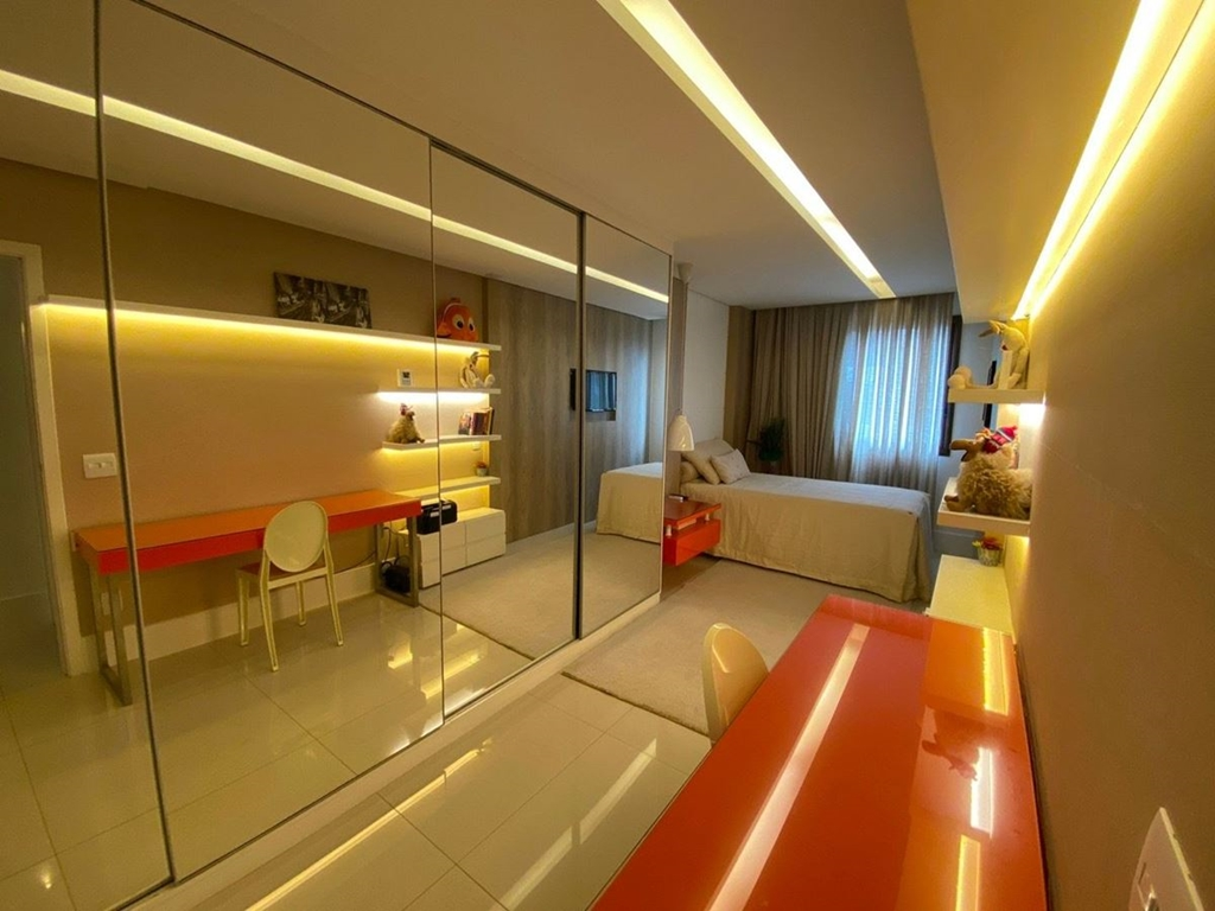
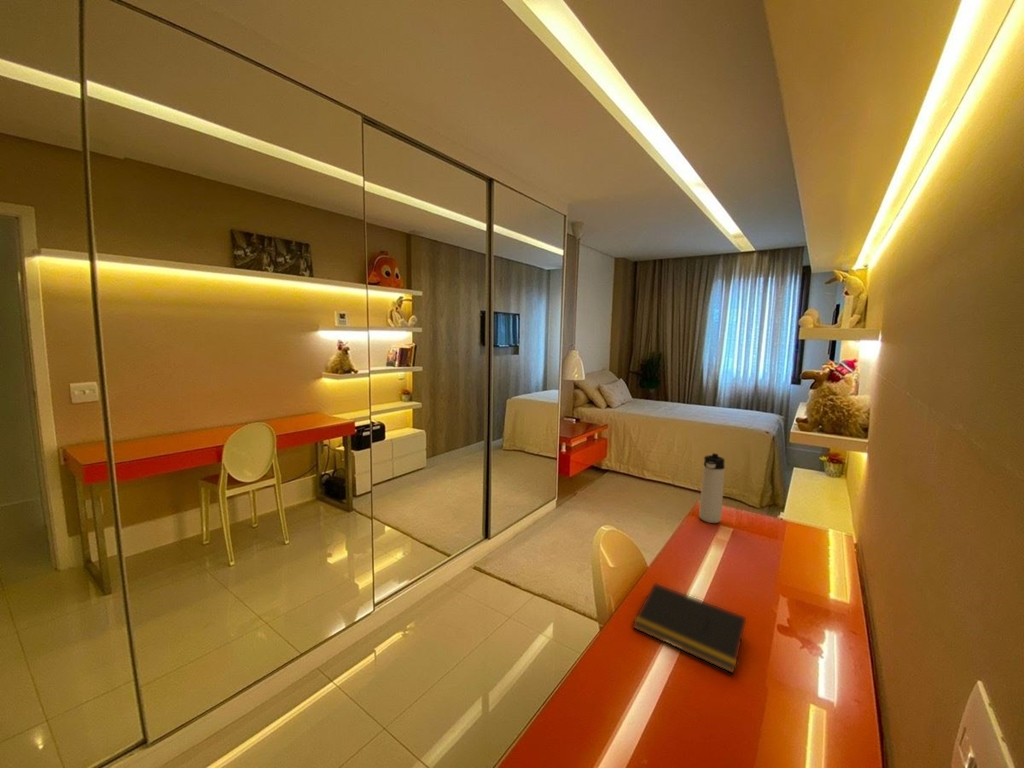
+ notepad [632,582,747,675]
+ thermos bottle [698,452,726,524]
